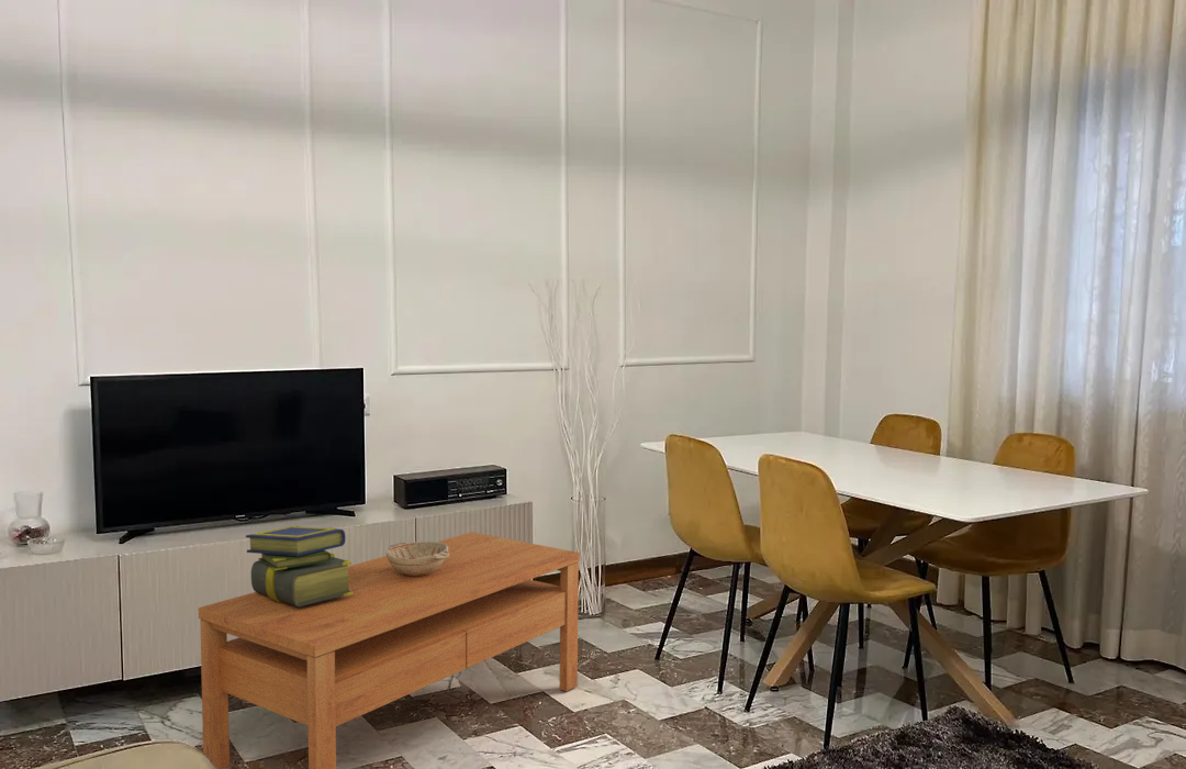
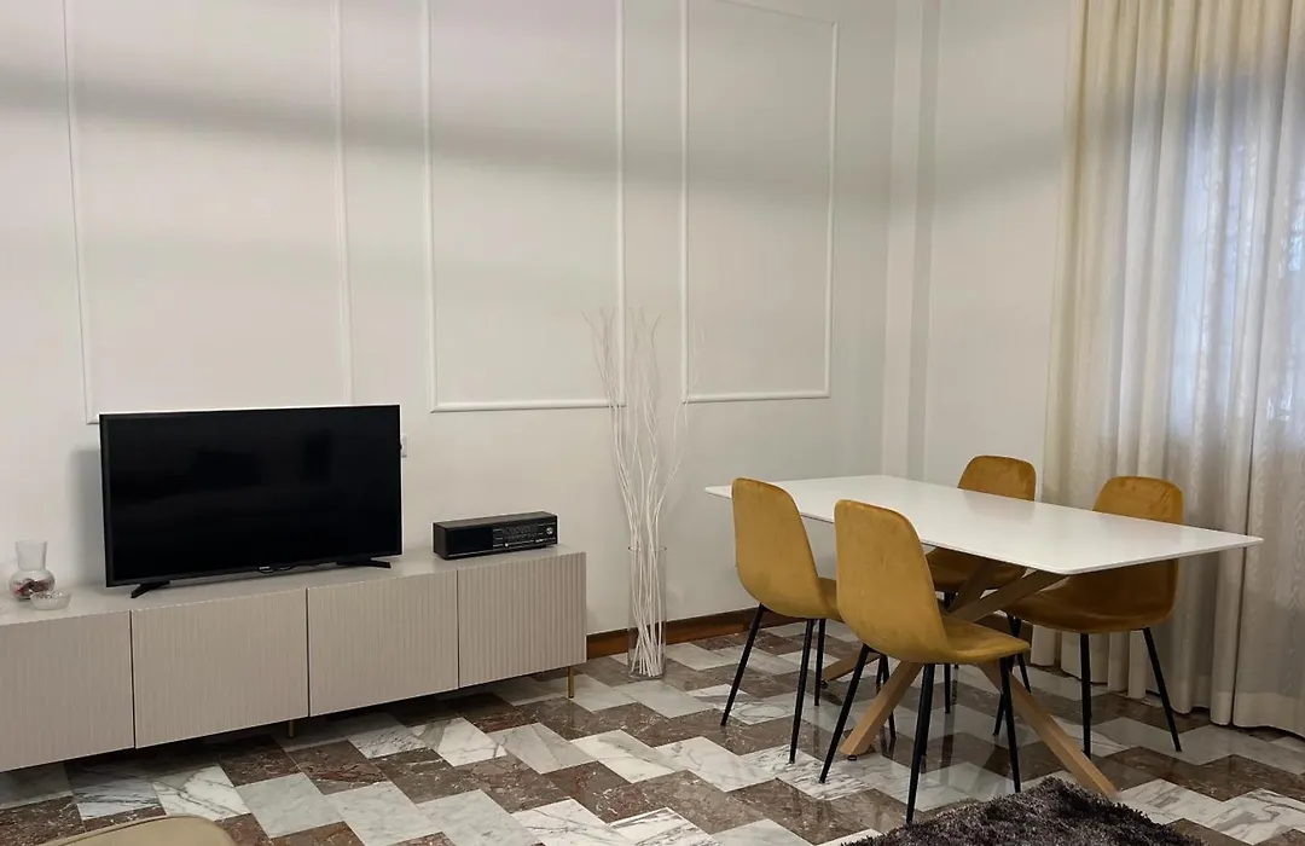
- decorative bowl [385,540,449,576]
- stack of books [245,525,354,606]
- coffee table [198,531,581,769]
